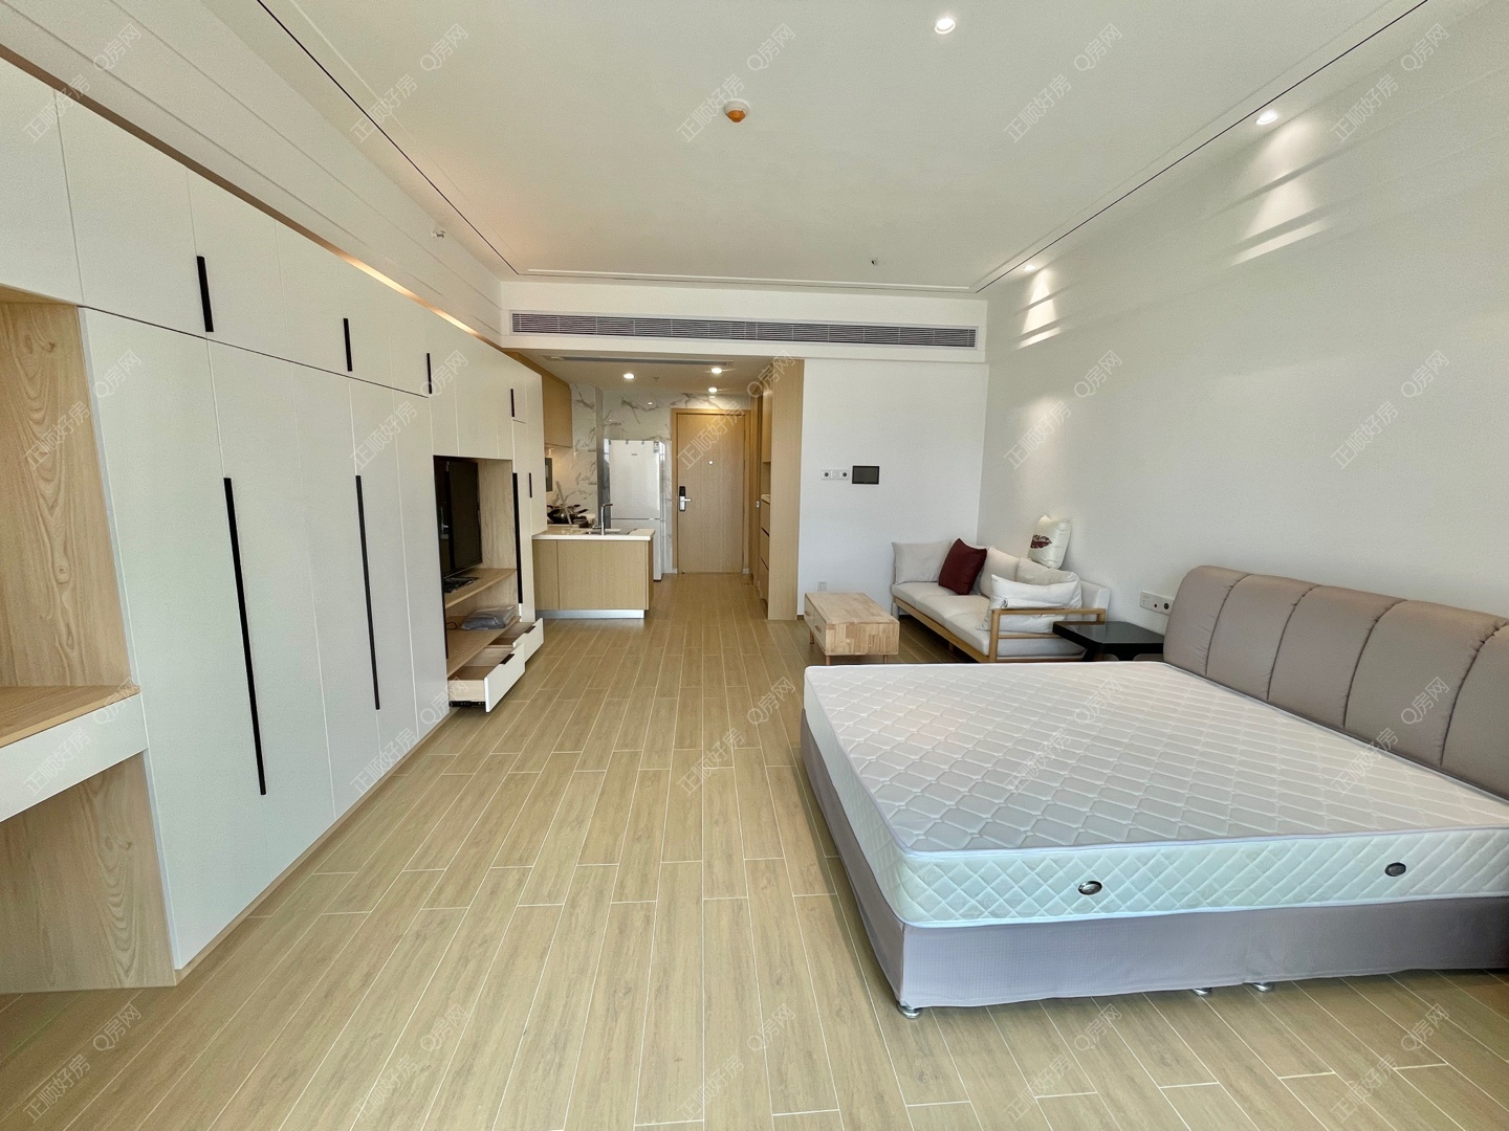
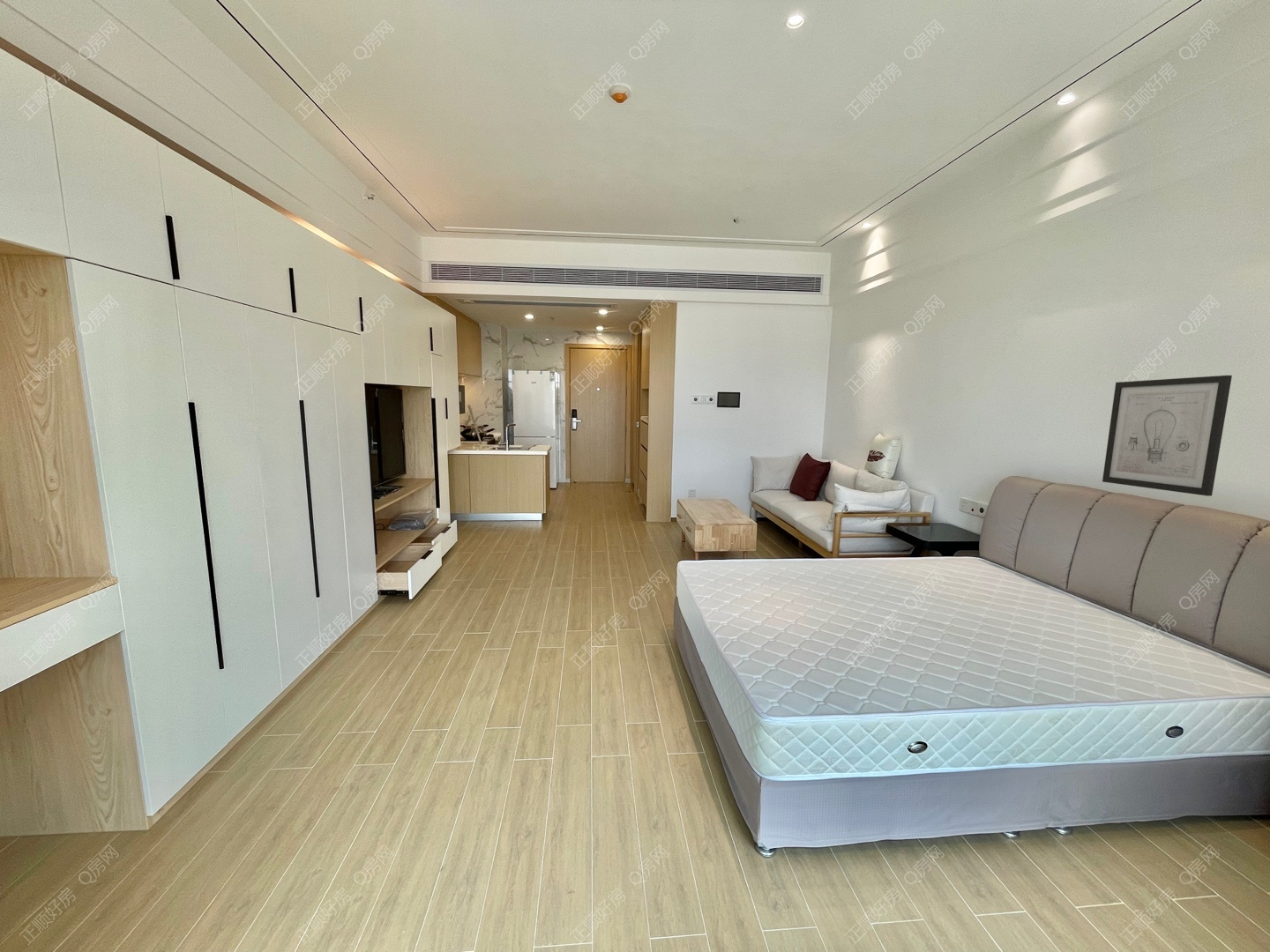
+ wall art [1102,375,1233,497]
